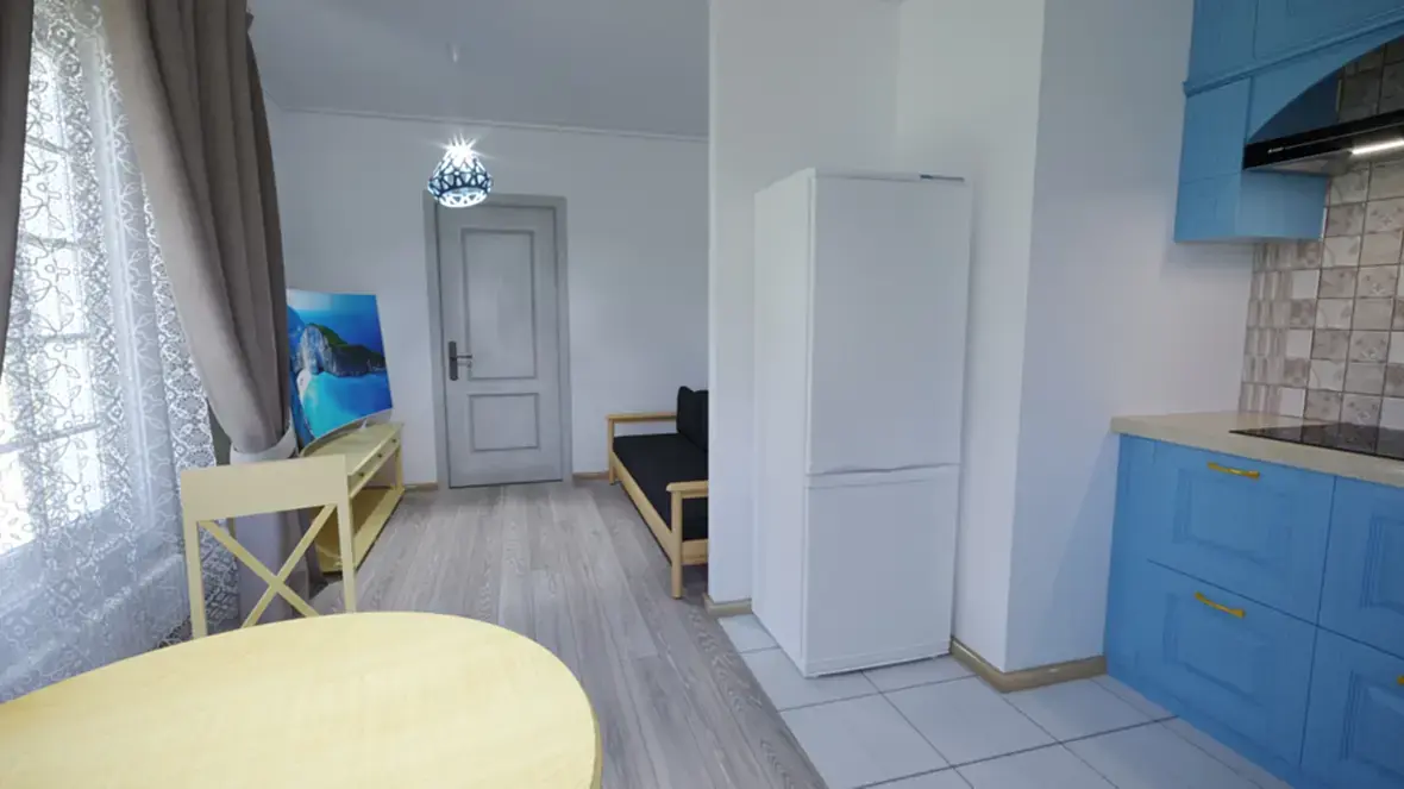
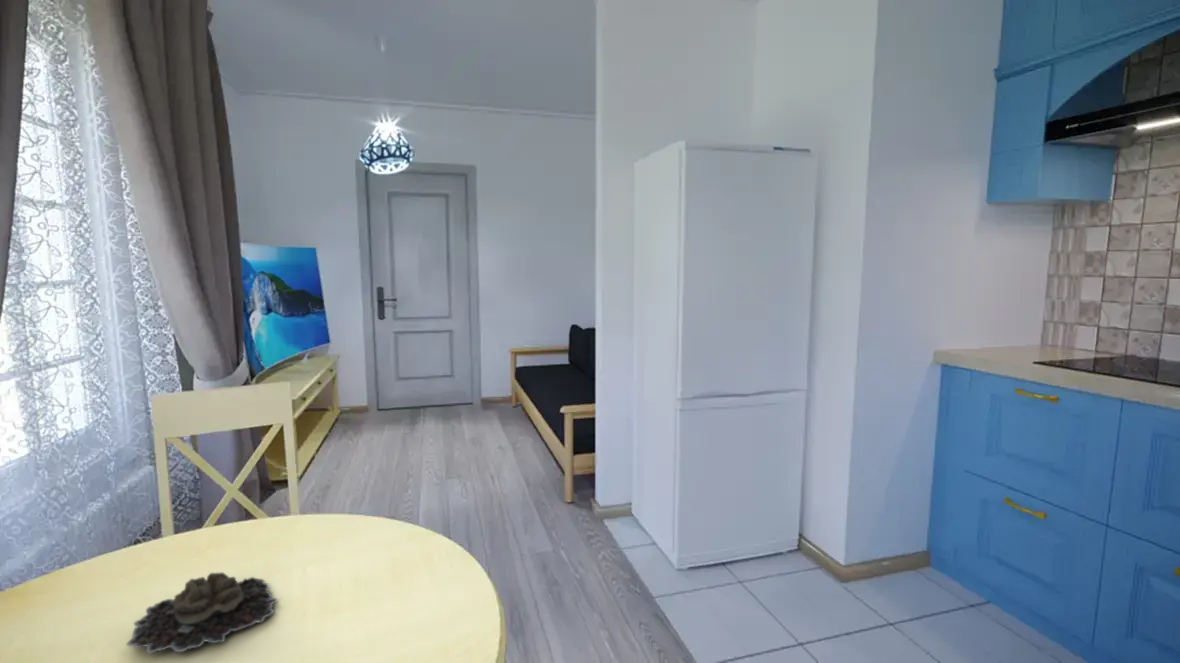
+ succulent plant [125,571,278,654]
